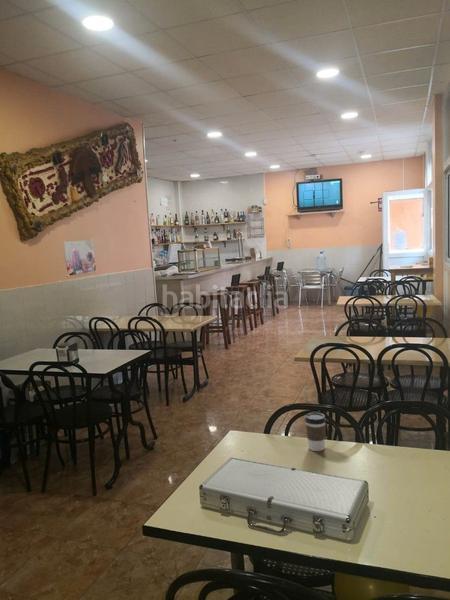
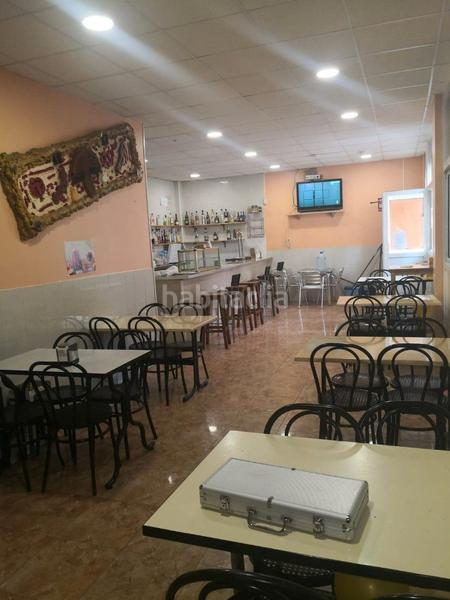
- coffee cup [304,412,327,452]
